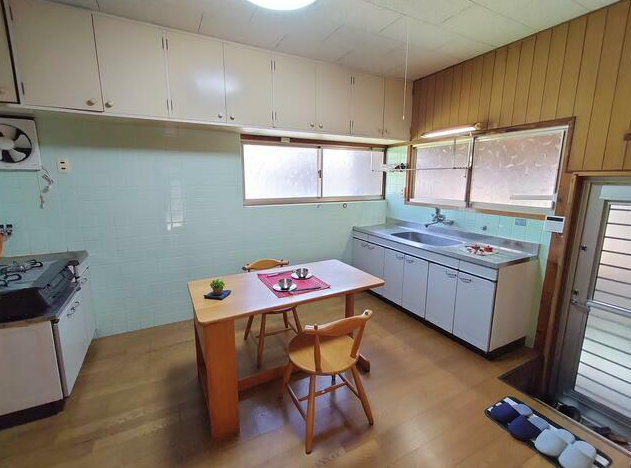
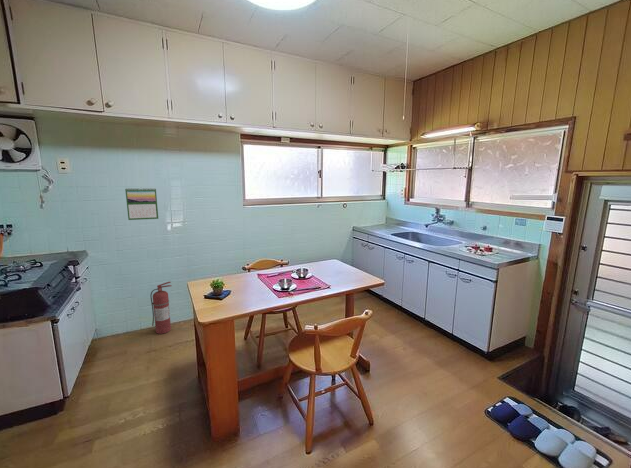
+ fire extinguisher [149,281,173,335]
+ calendar [124,186,159,221]
